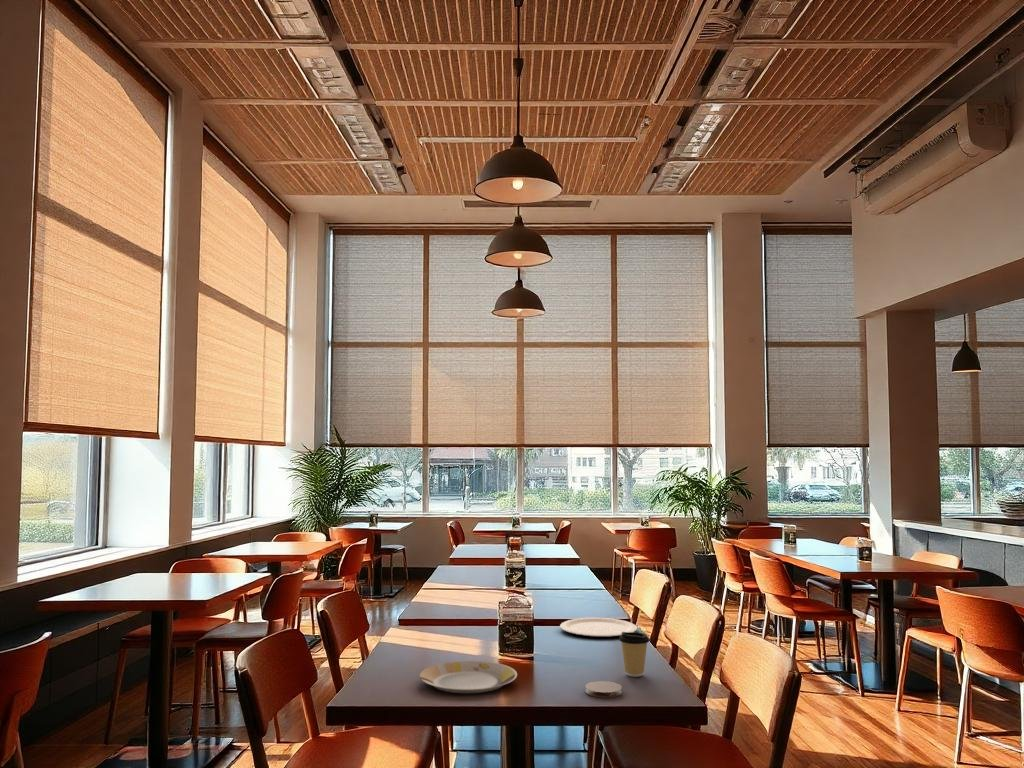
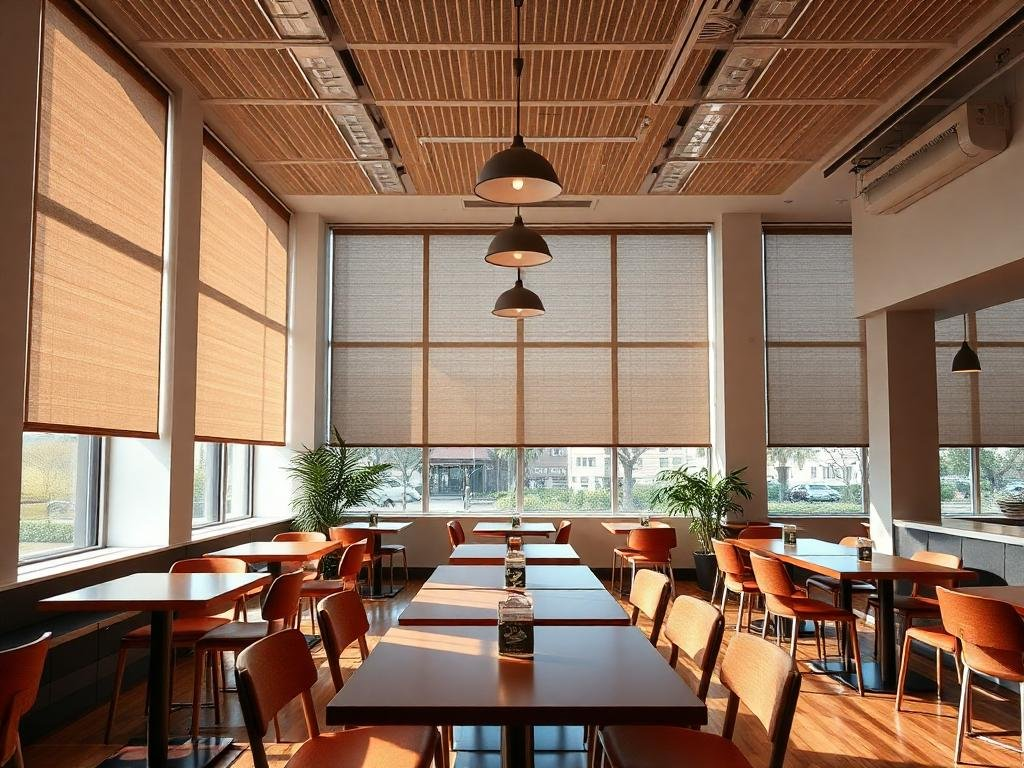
- plate [419,660,518,694]
- coaster [584,680,623,699]
- coffee cup [618,631,650,678]
- plate [559,617,638,638]
